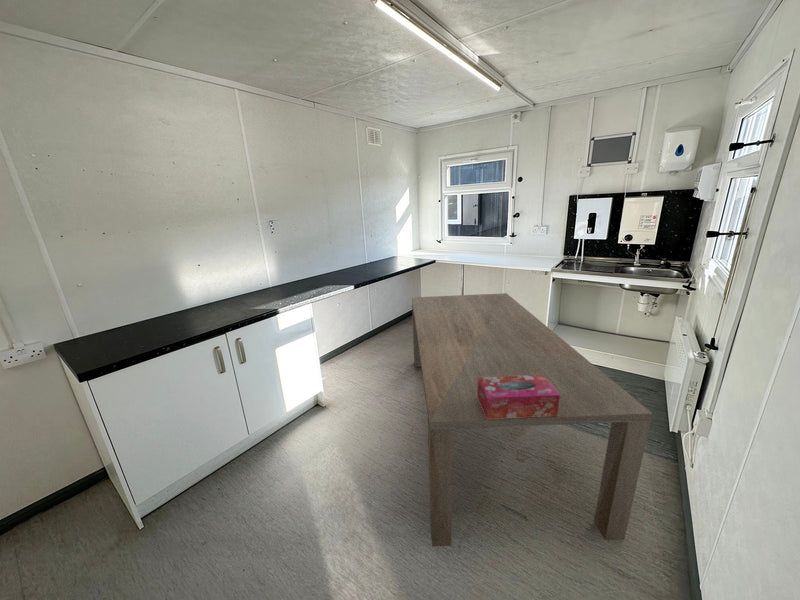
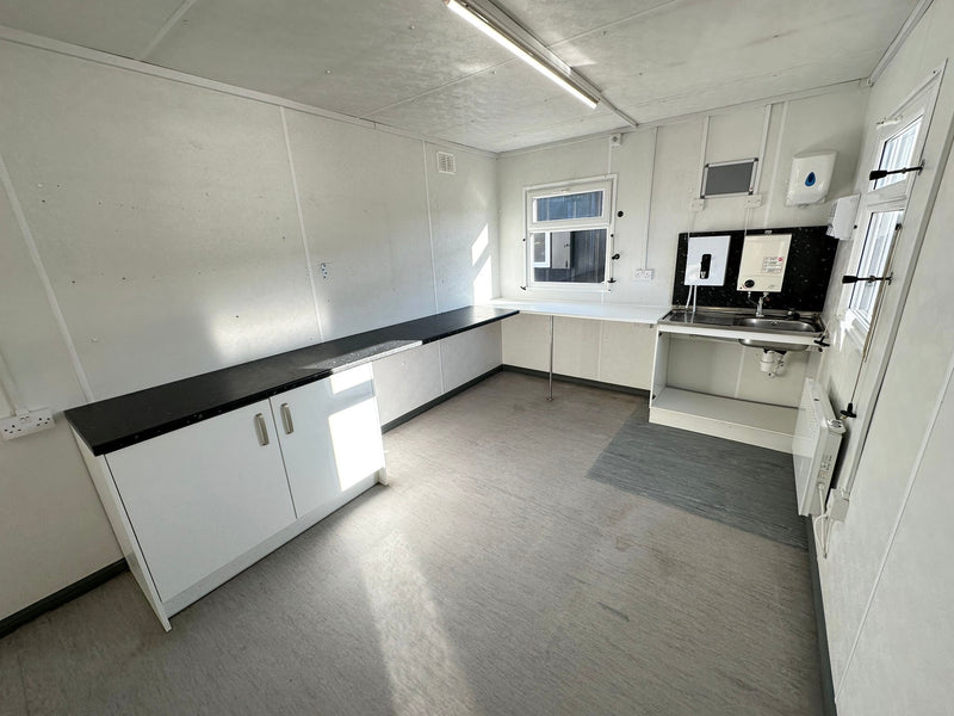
- tissue box [477,375,560,419]
- dining table [411,292,653,547]
